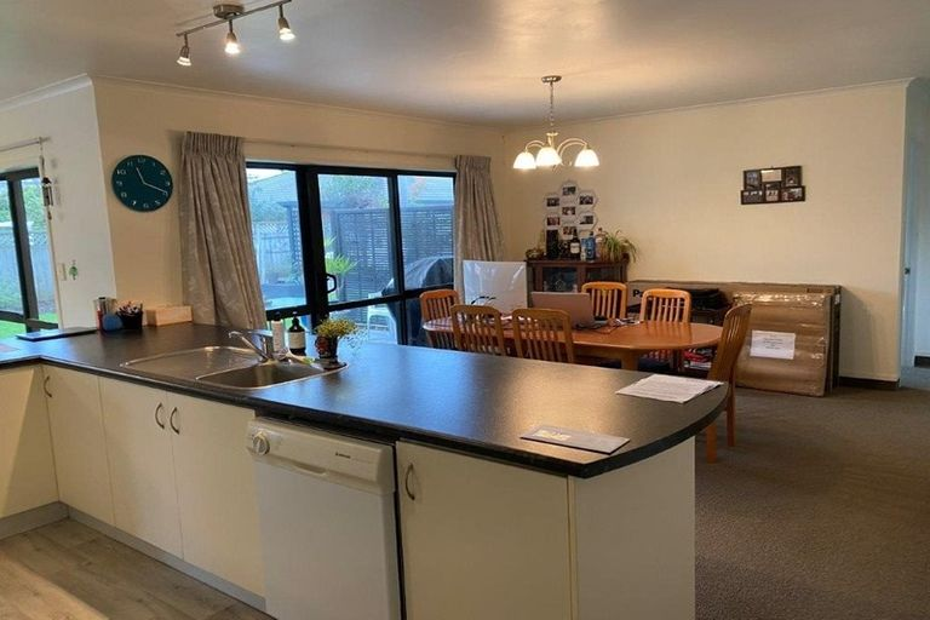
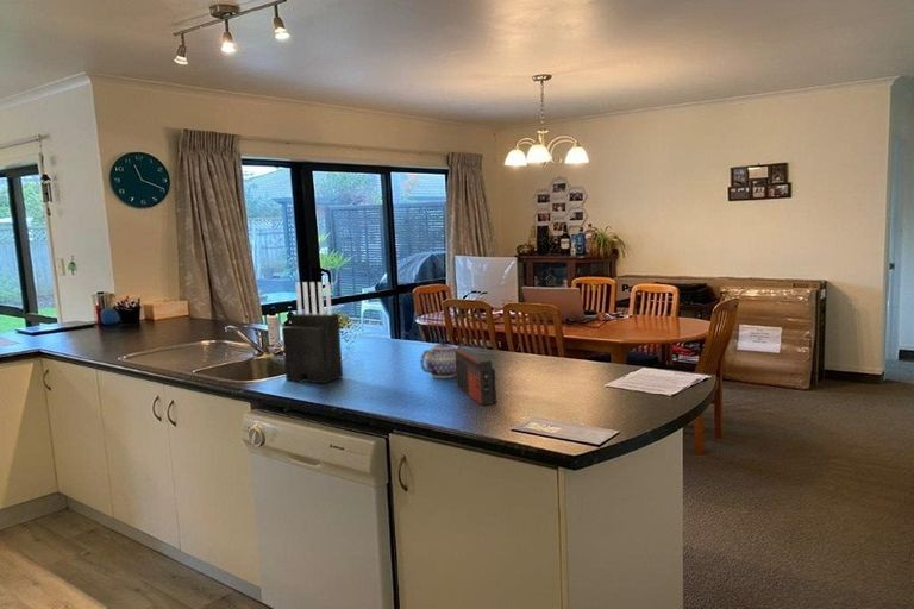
+ knife block [281,281,344,384]
+ teapot [419,339,465,379]
+ radio [455,346,497,407]
